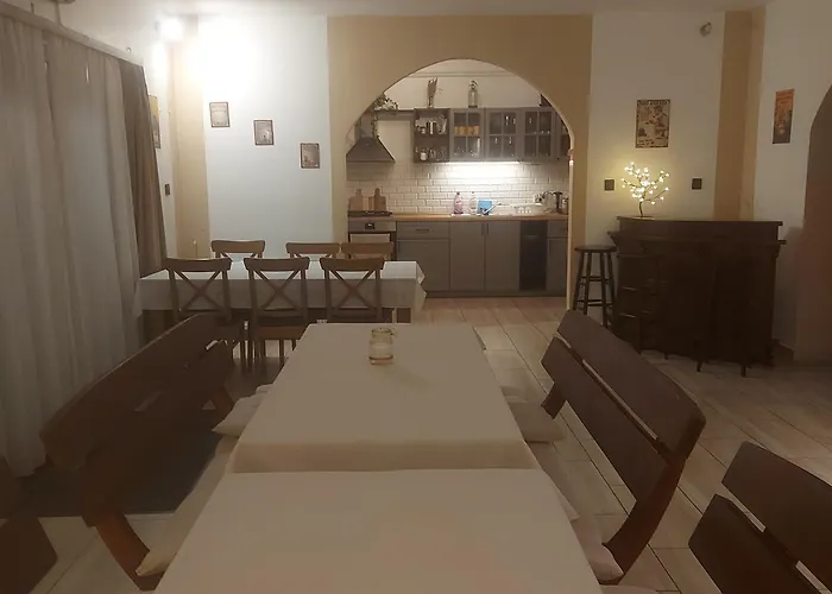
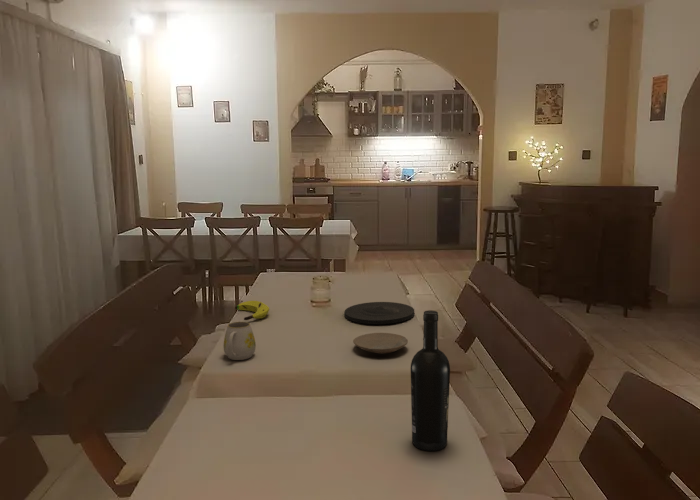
+ wine bottle [410,309,451,452]
+ plate [343,301,415,325]
+ mug [223,321,257,361]
+ plate [352,332,409,354]
+ banana [234,300,270,321]
